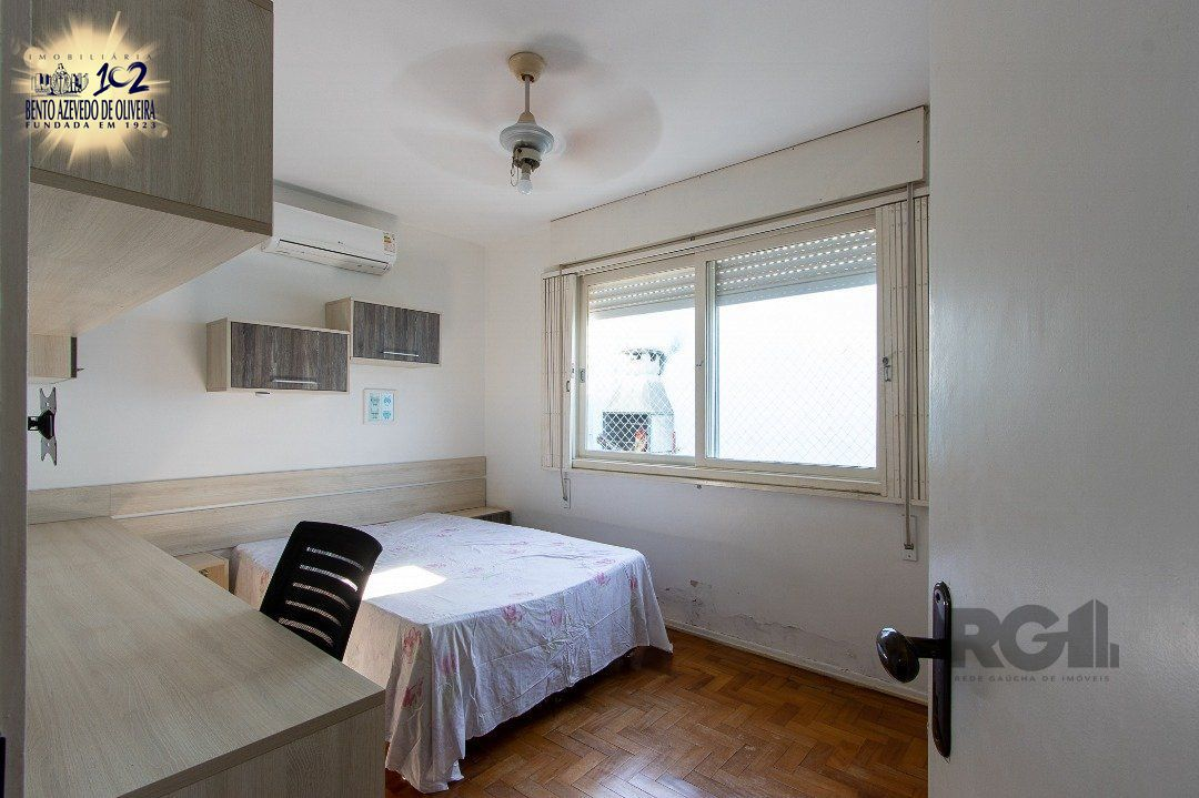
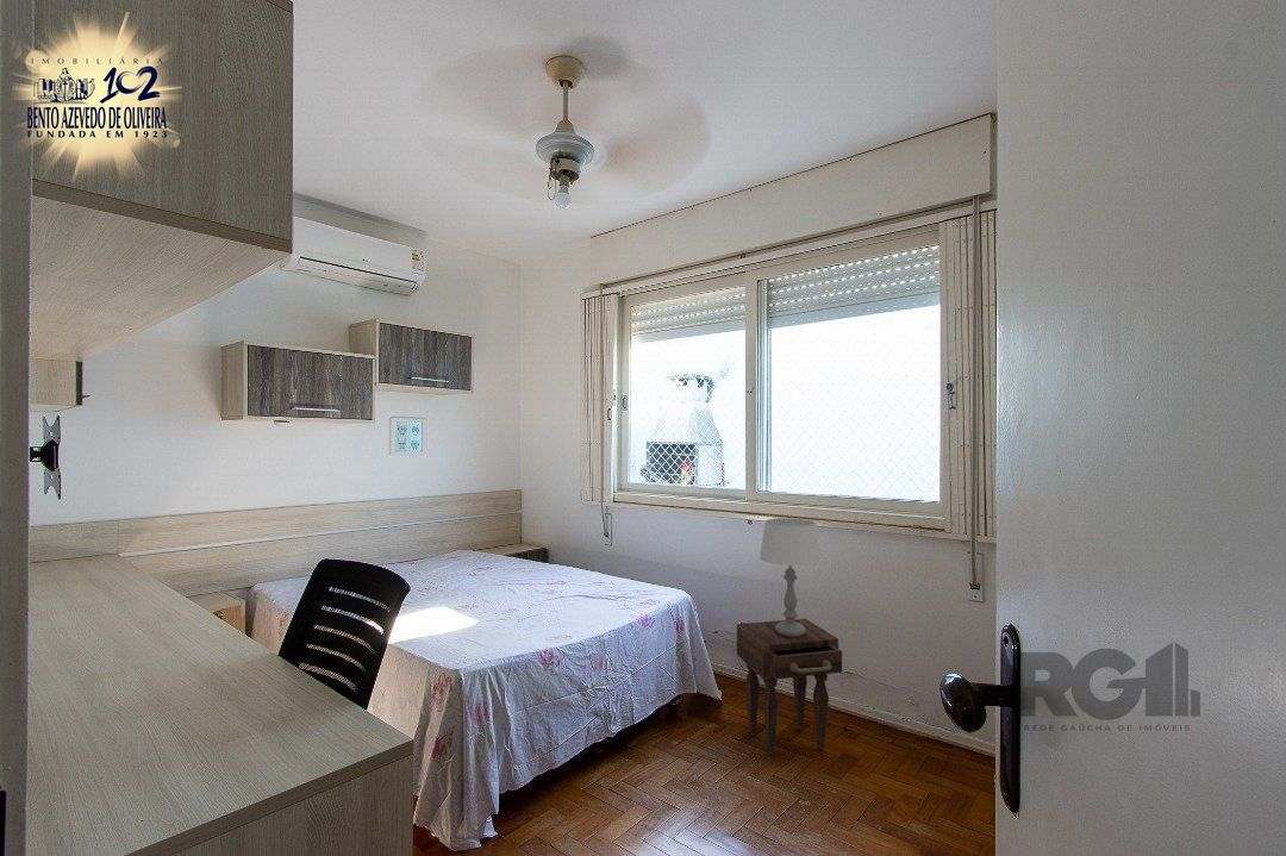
+ table lamp [759,517,823,637]
+ nightstand [736,618,843,758]
